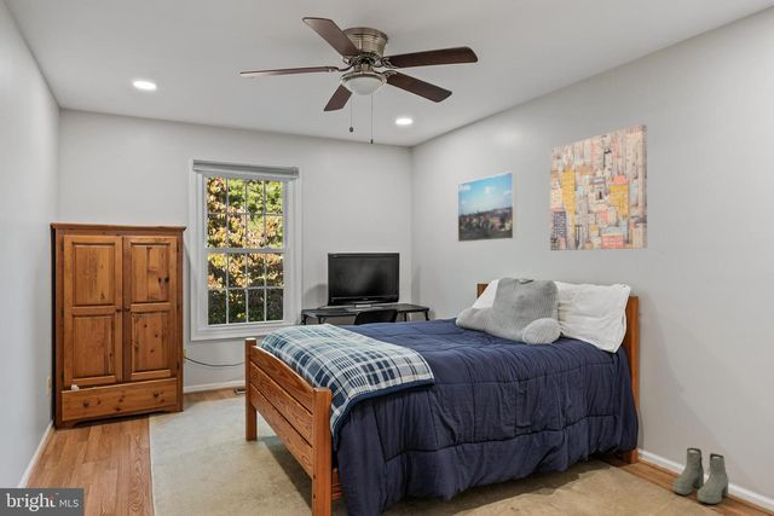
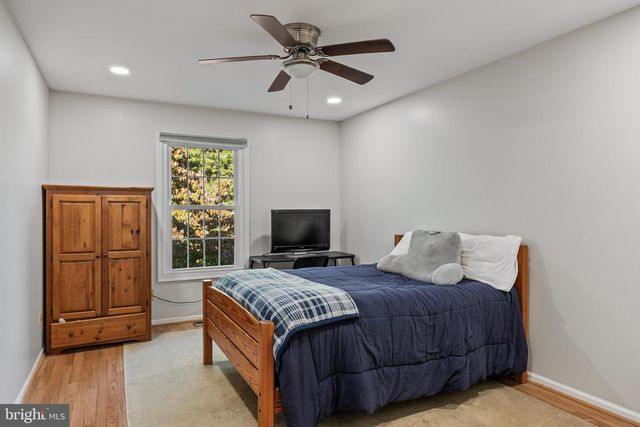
- boots [671,447,730,505]
- wall art [549,123,648,251]
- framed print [457,170,518,243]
